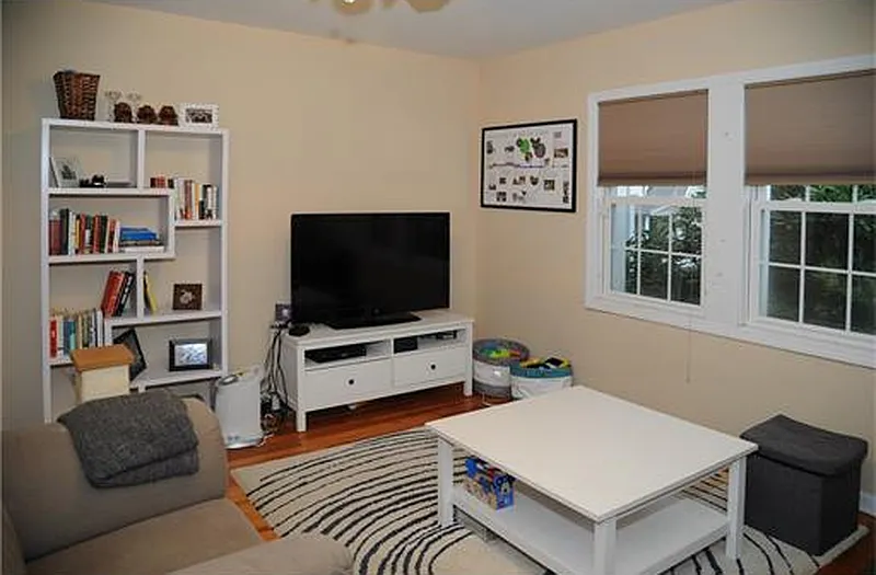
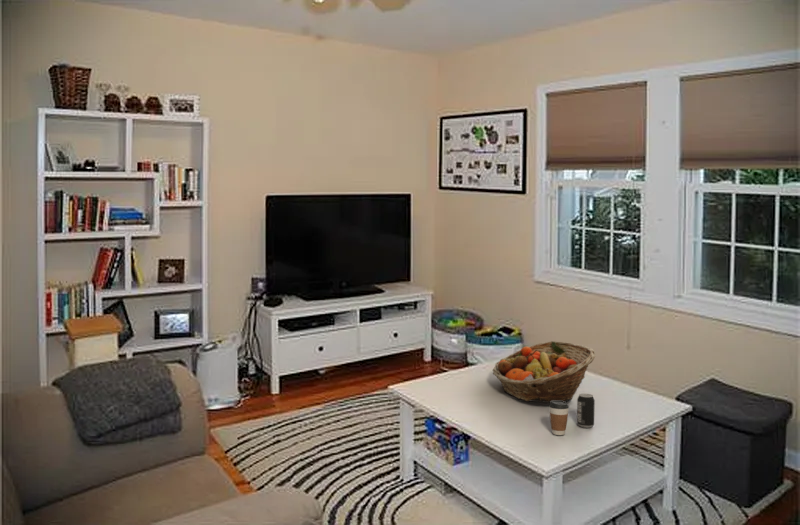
+ coffee cup [548,401,570,436]
+ fruit basket [492,340,596,404]
+ beverage can [576,393,596,429]
